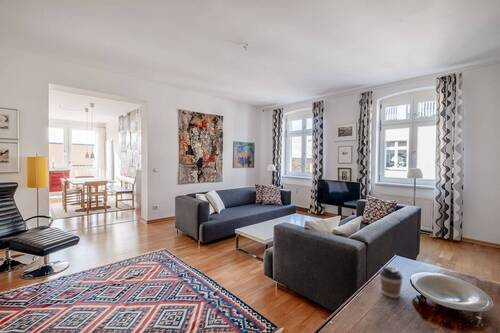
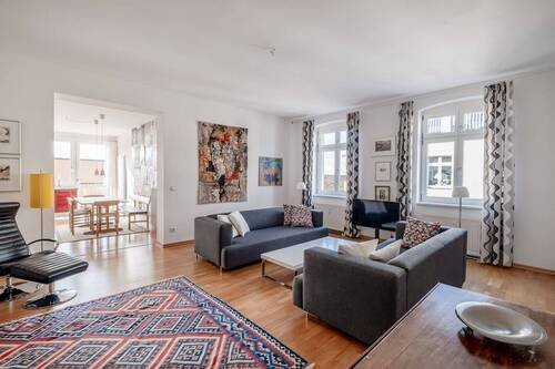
- coffee cup [378,265,404,299]
